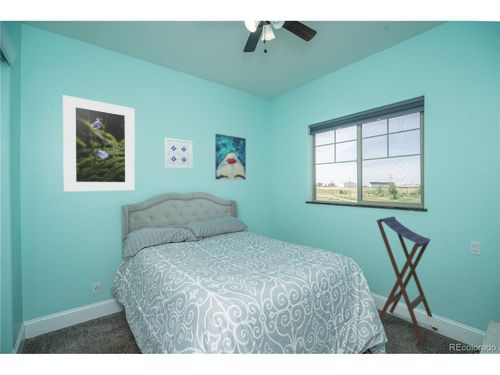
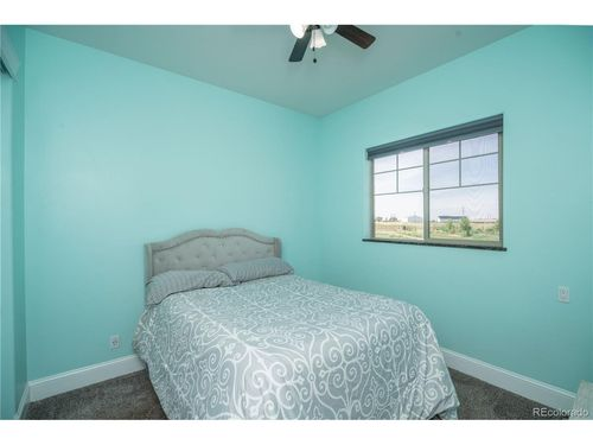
- stool [375,215,438,347]
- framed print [62,94,136,193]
- wall art [163,137,194,170]
- wall art [214,133,247,181]
